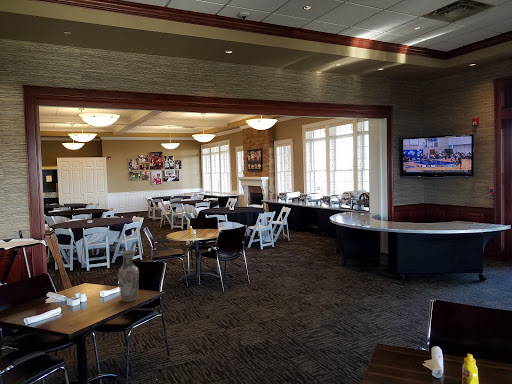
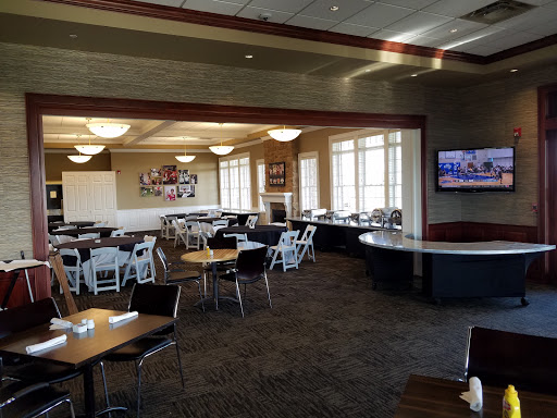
- vase [117,249,140,303]
